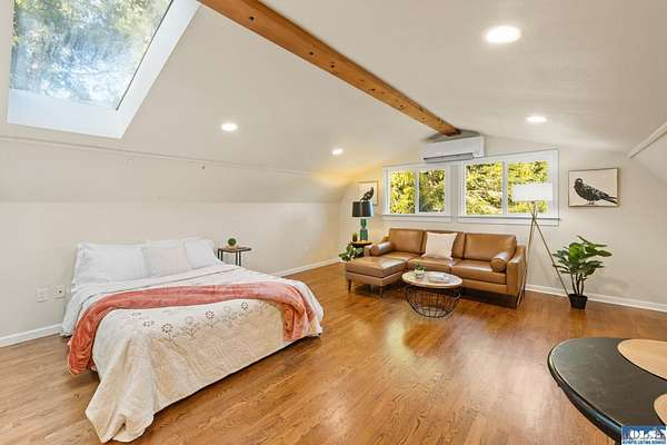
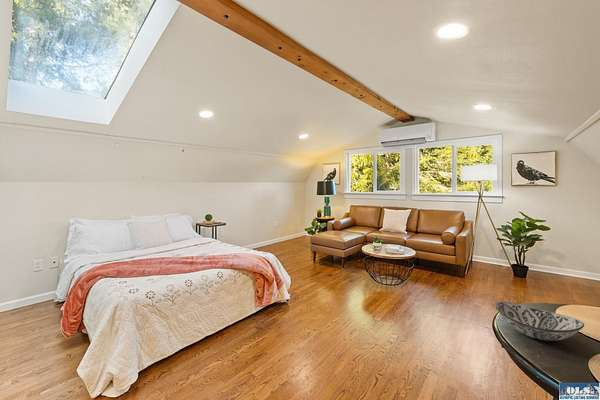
+ decorative bowl [494,301,585,342]
